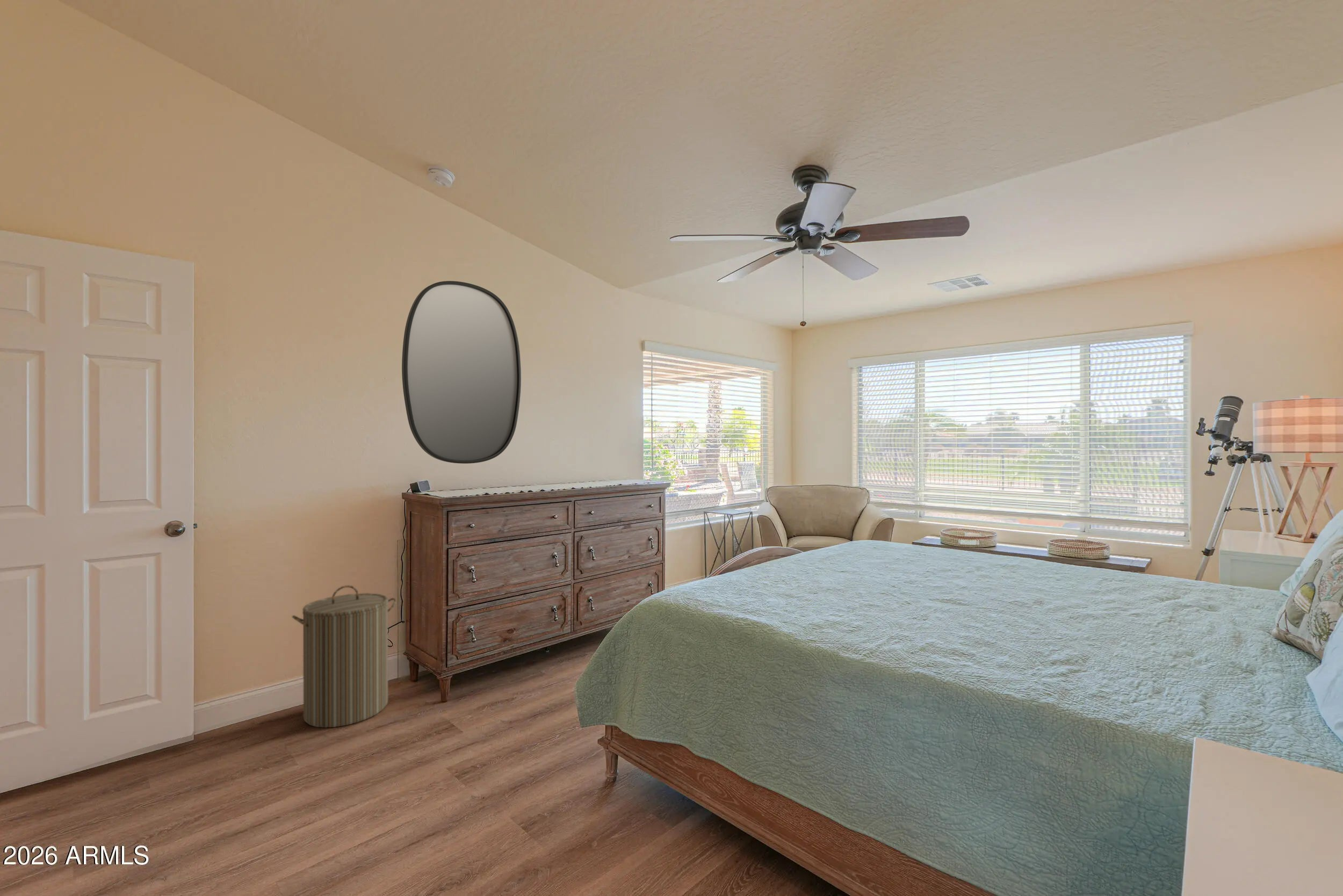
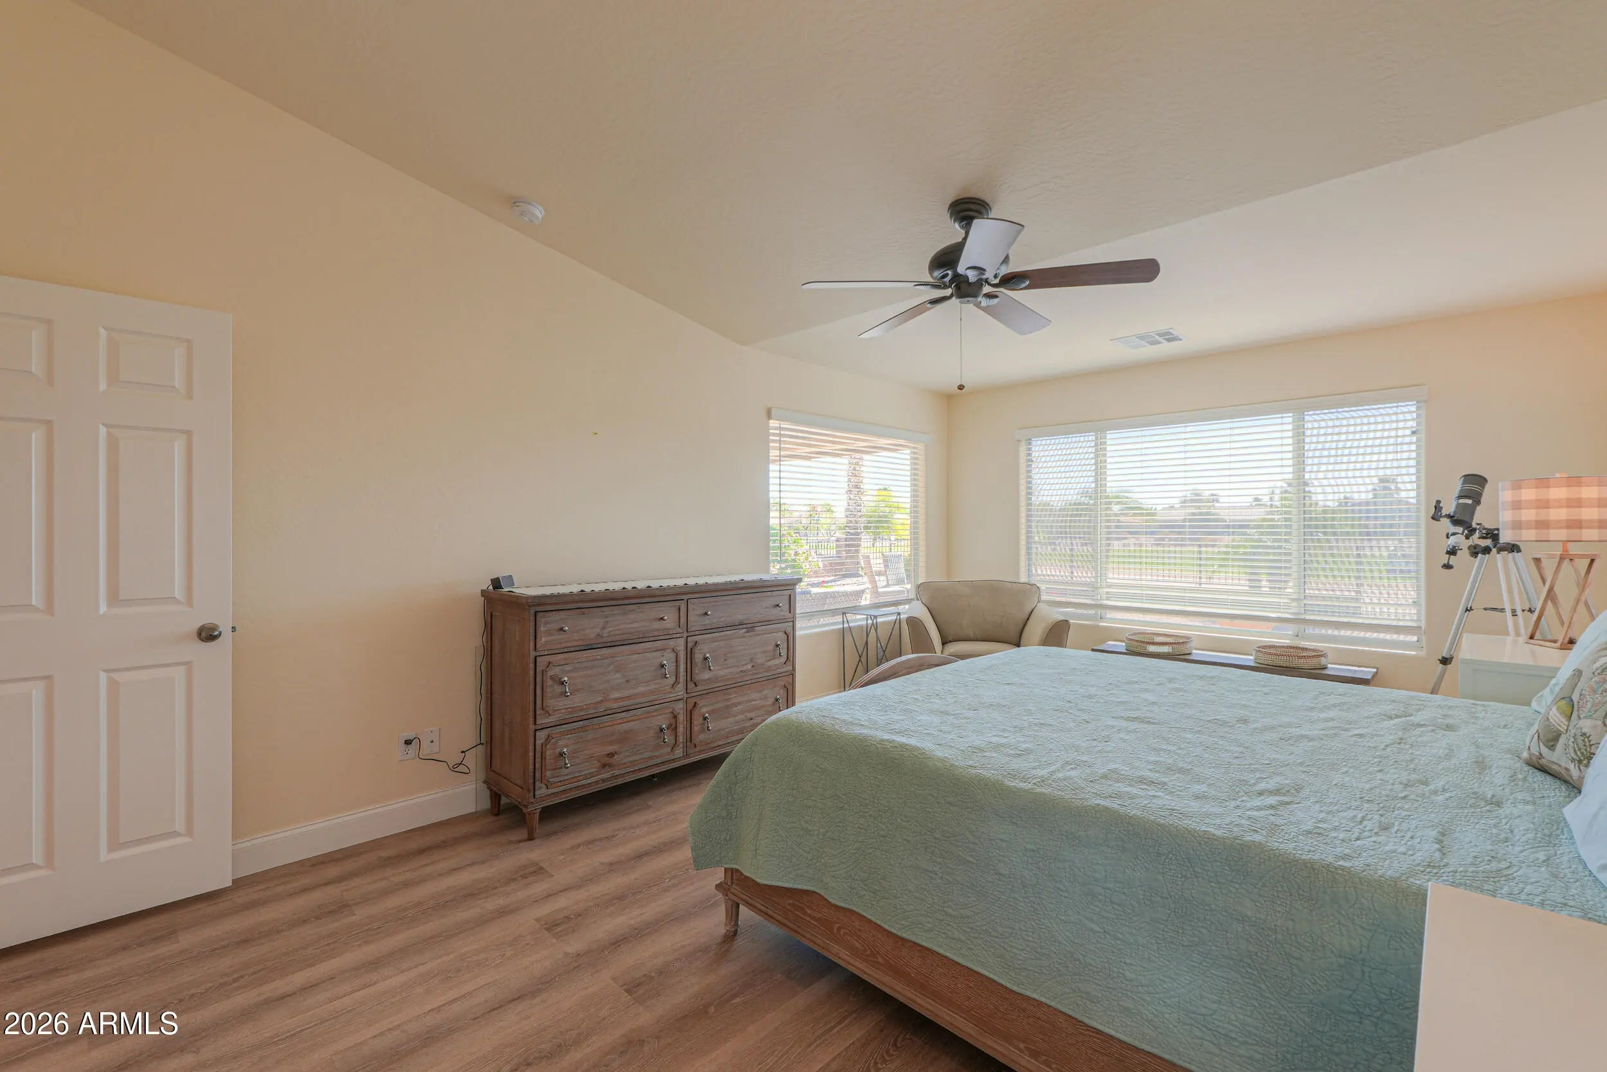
- home mirror [401,280,522,464]
- laundry hamper [291,585,396,728]
